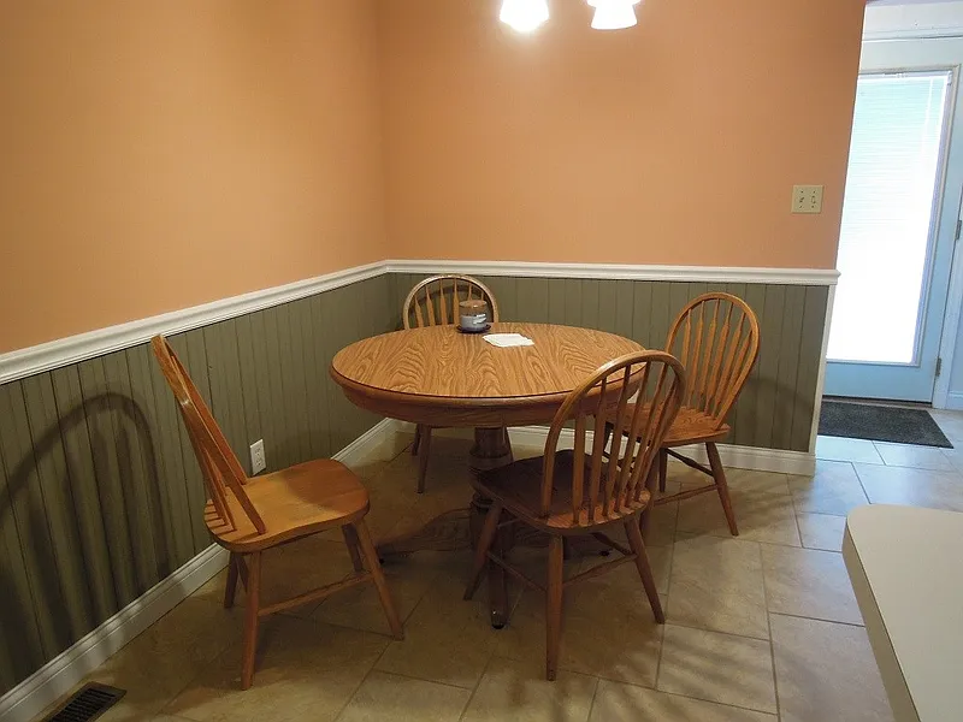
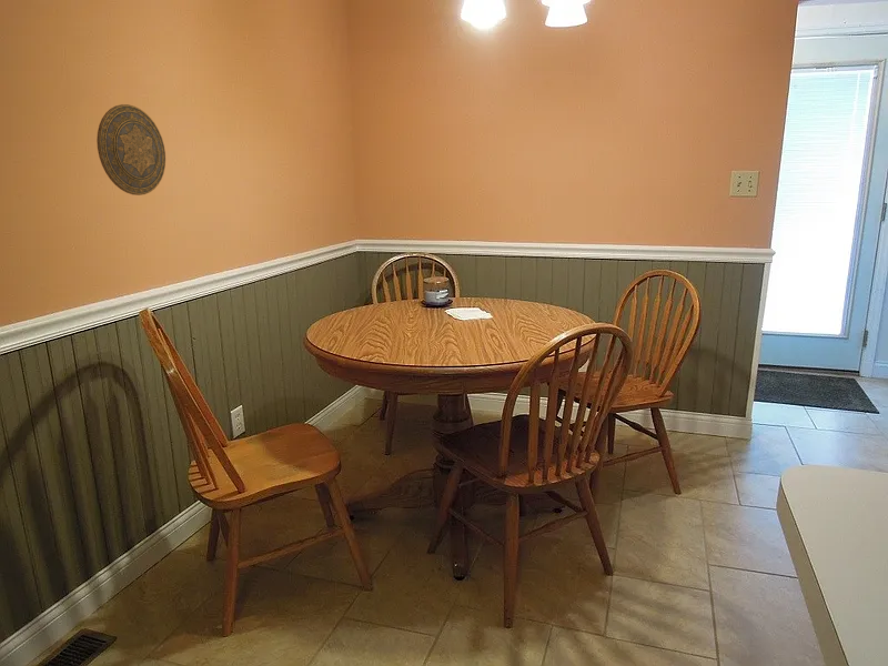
+ decorative plate [95,103,167,196]
